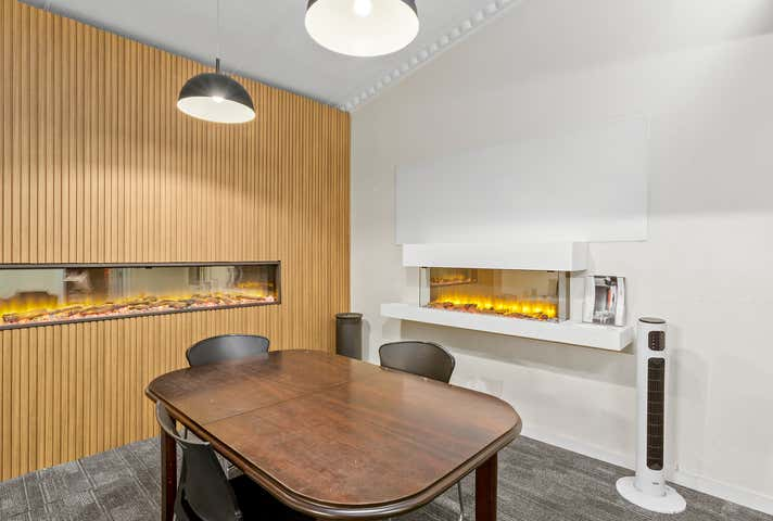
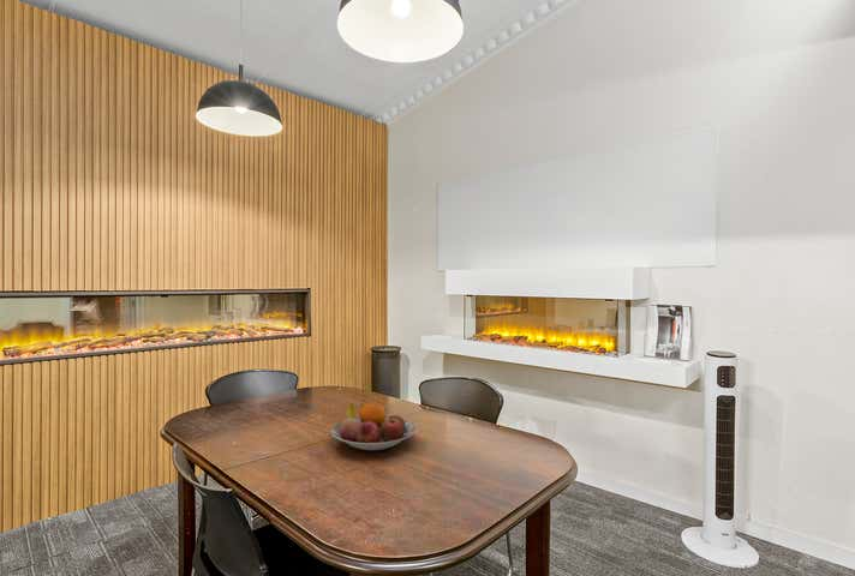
+ fruit bowl [330,401,418,451]
